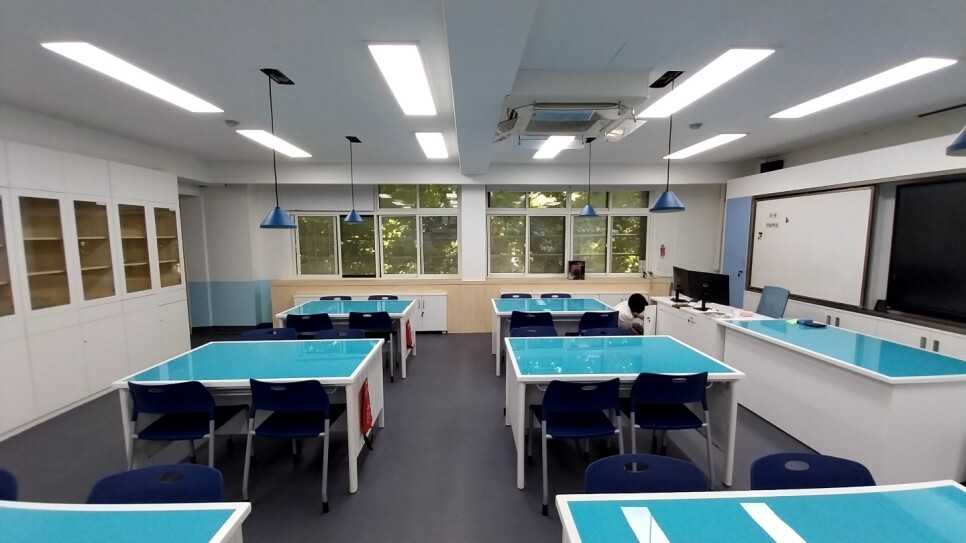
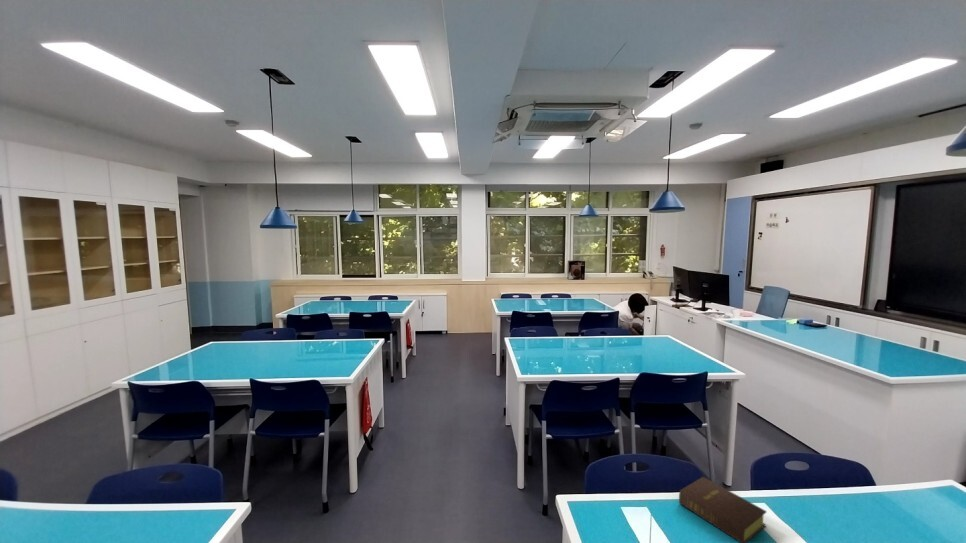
+ bible [678,476,768,543]
